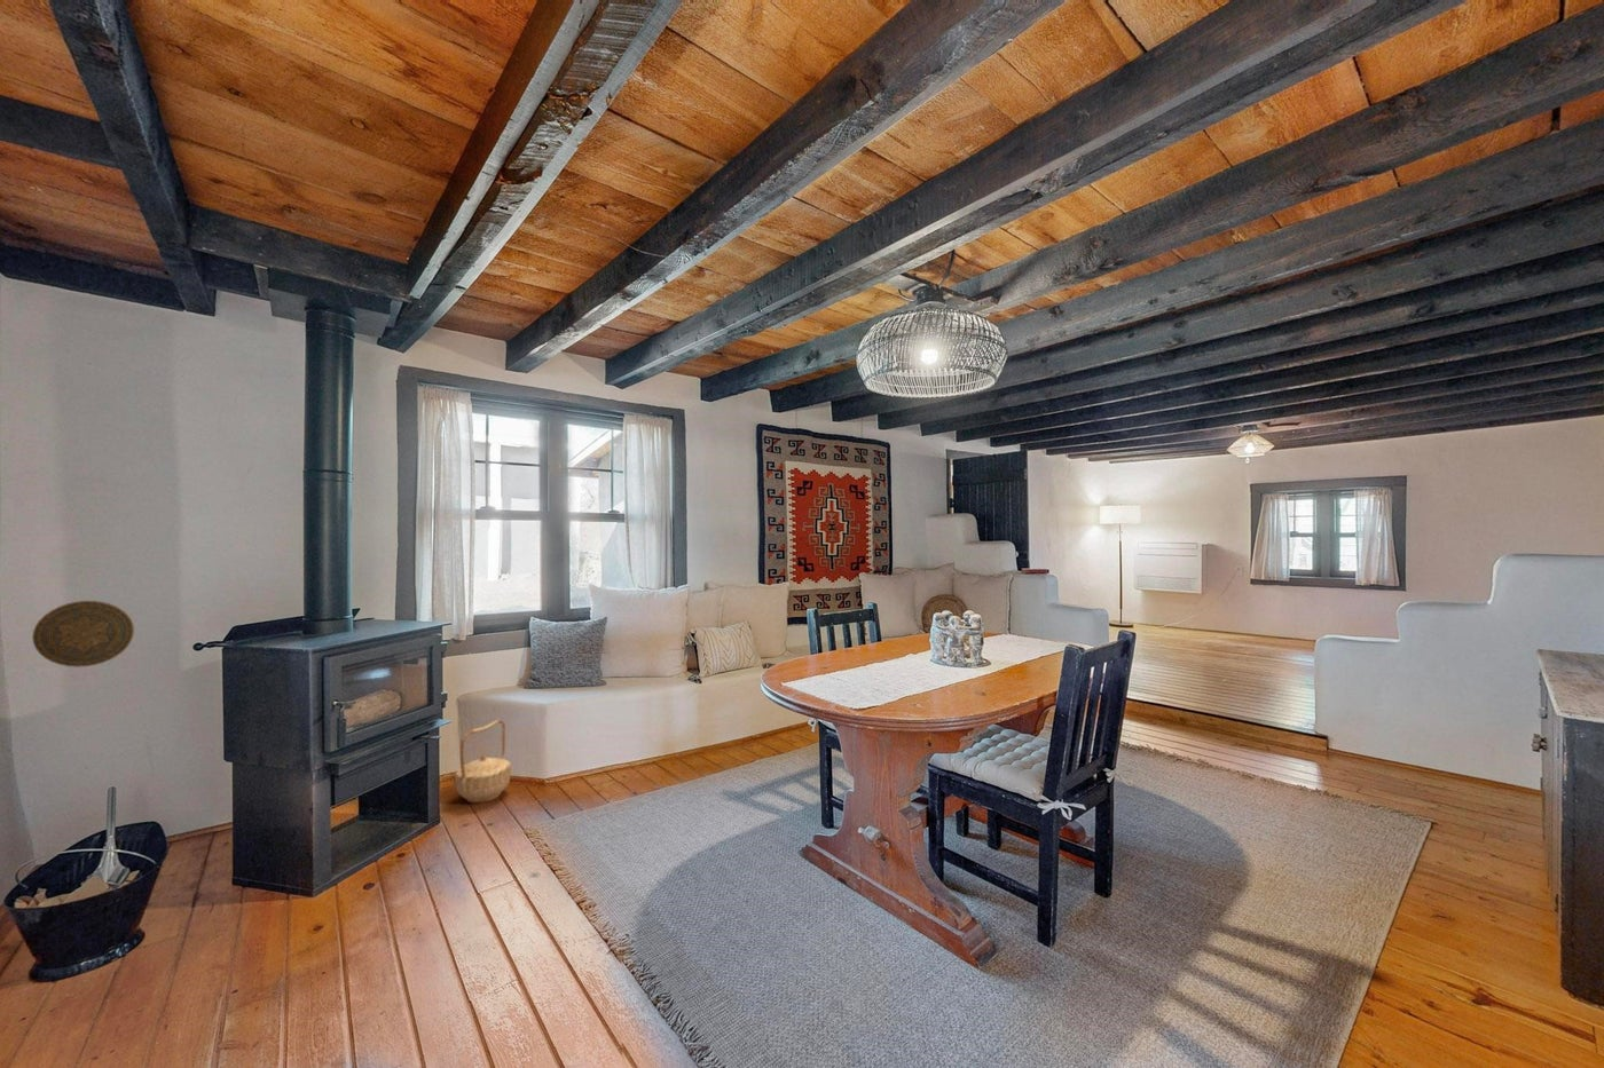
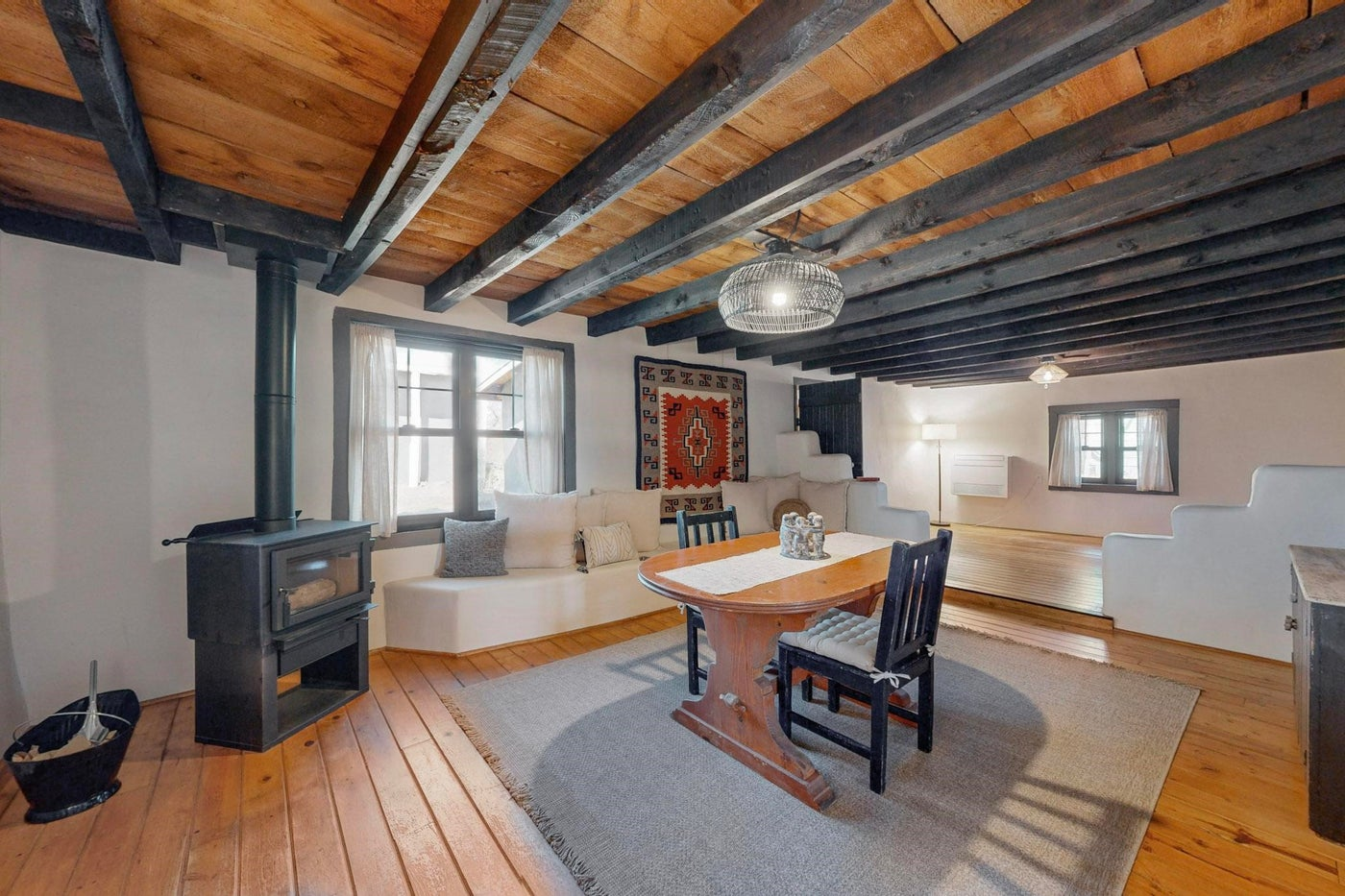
- basket [453,719,512,803]
- decorative plate [31,600,135,669]
